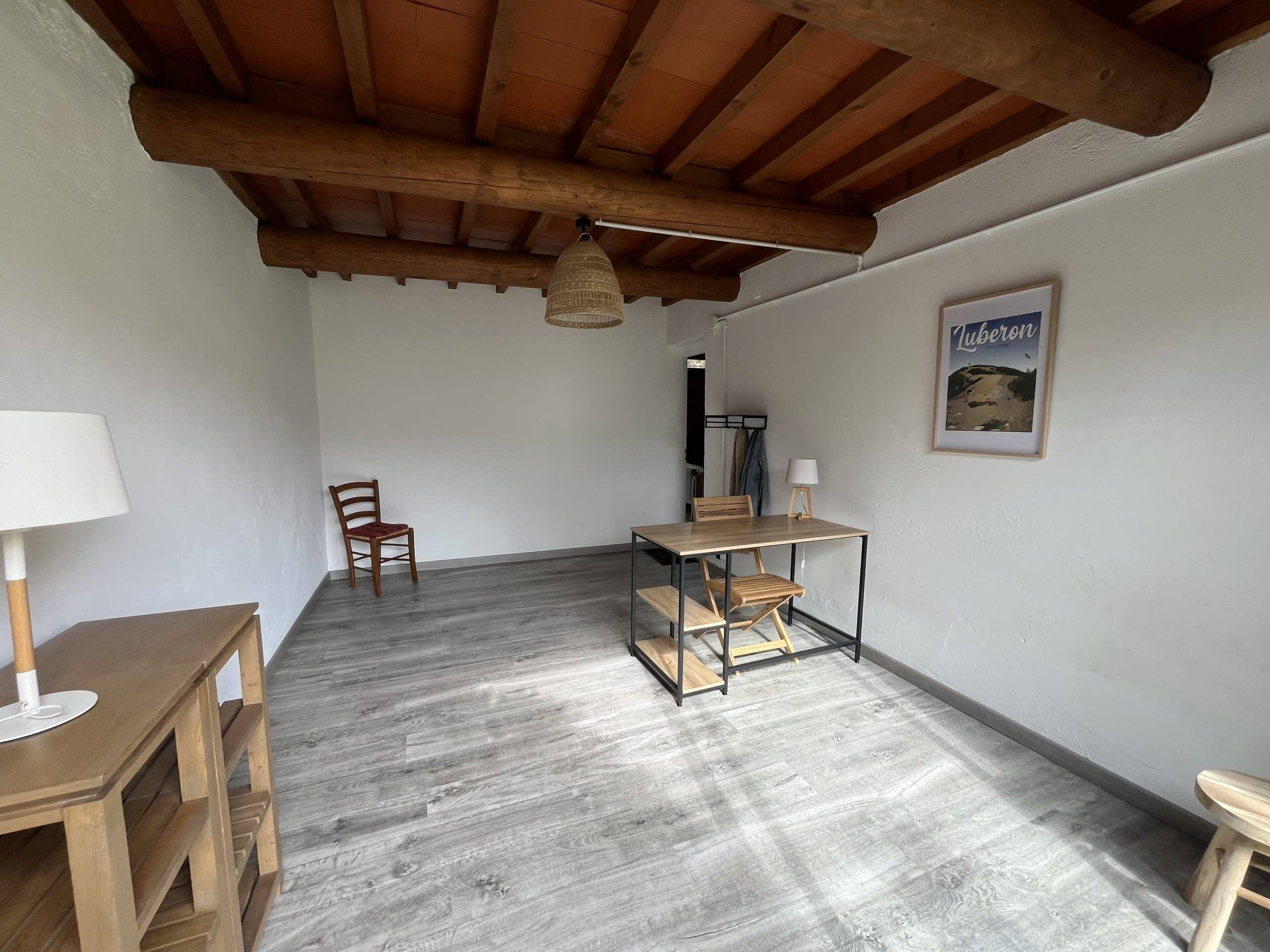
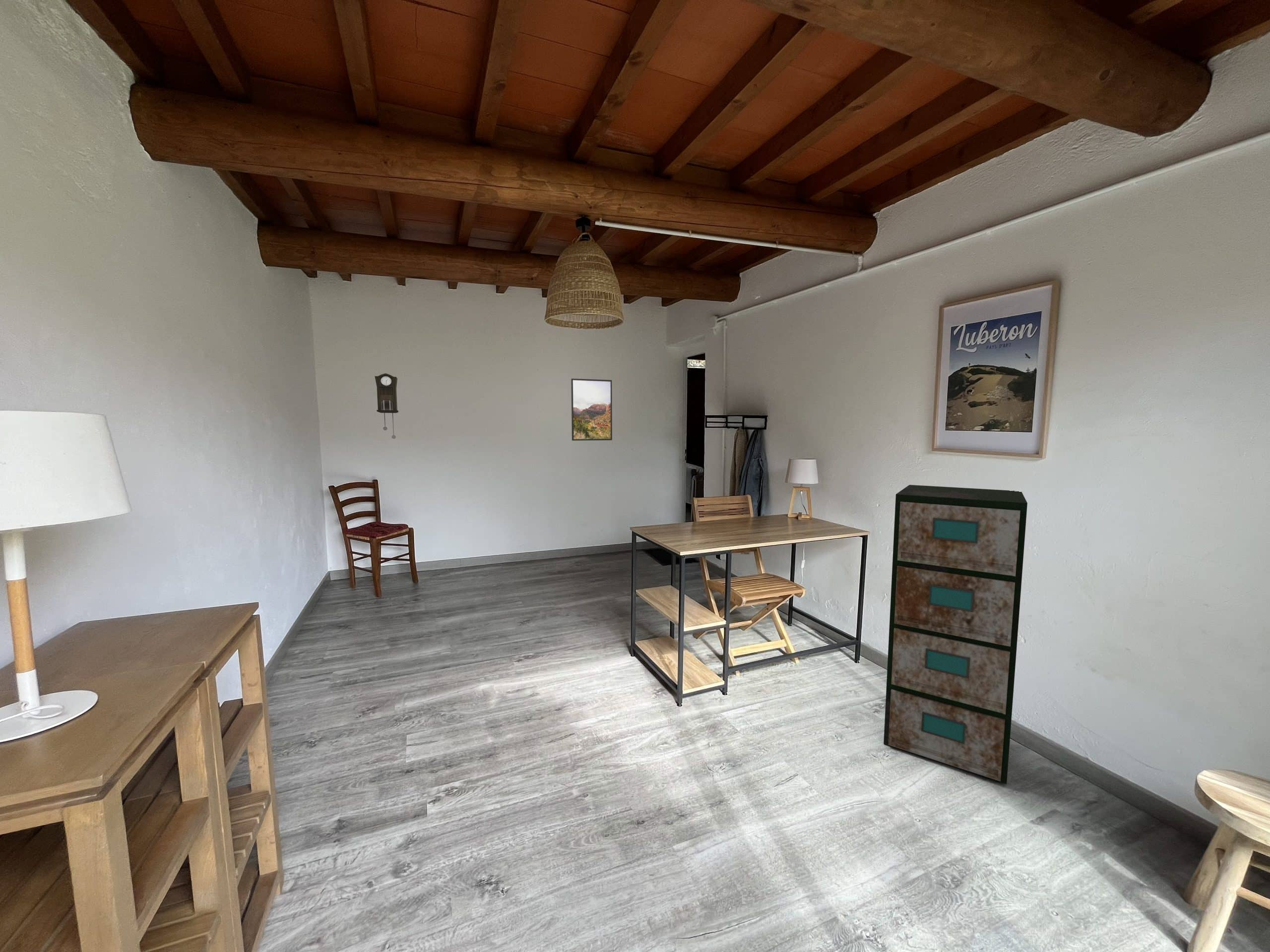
+ filing cabinet [883,484,1028,784]
+ pendulum clock [375,373,399,439]
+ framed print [571,378,613,441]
